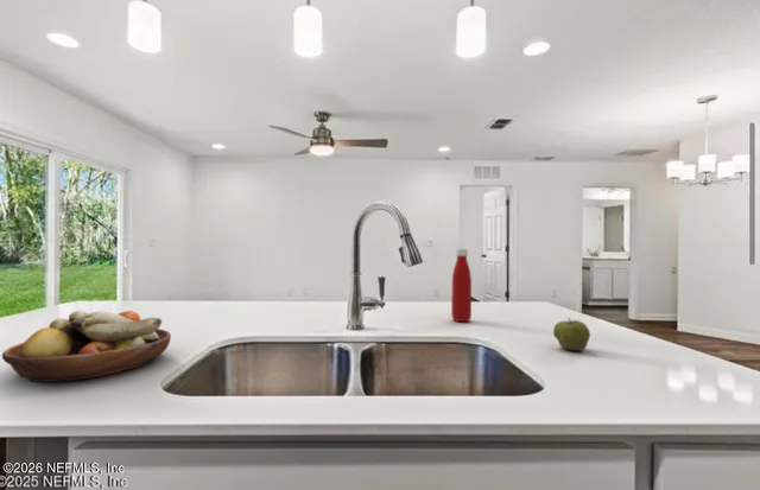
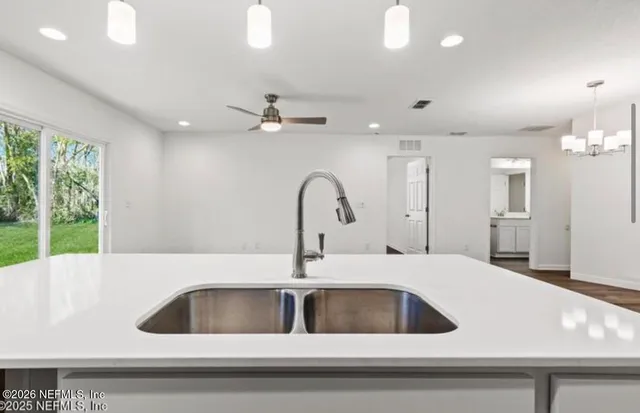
- apple [552,317,591,352]
- fruit bowl [1,310,172,383]
- bottle [450,248,473,323]
